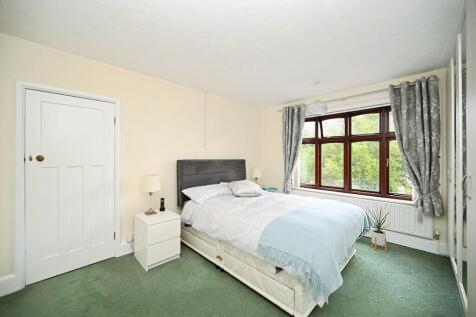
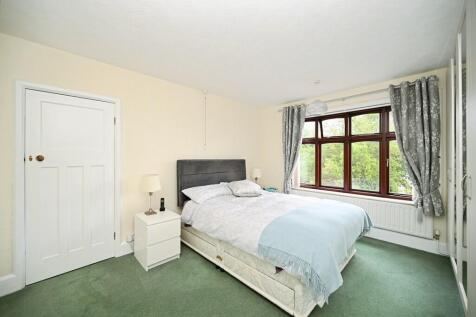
- house plant [366,204,395,252]
